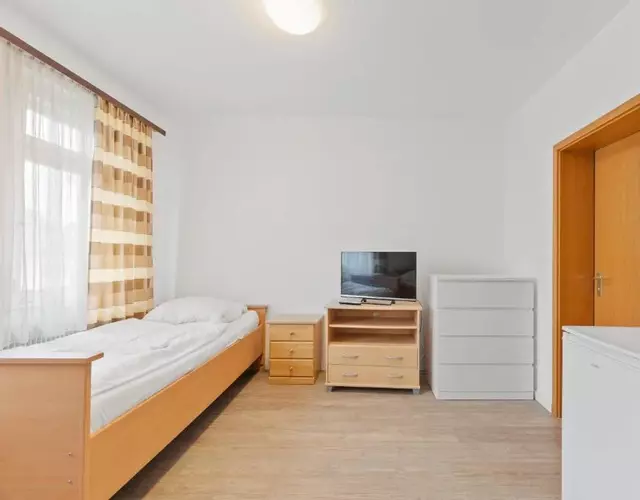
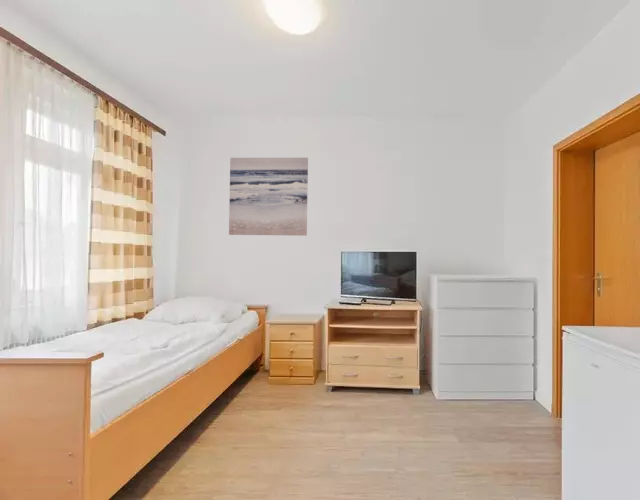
+ wall art [228,157,309,237]
